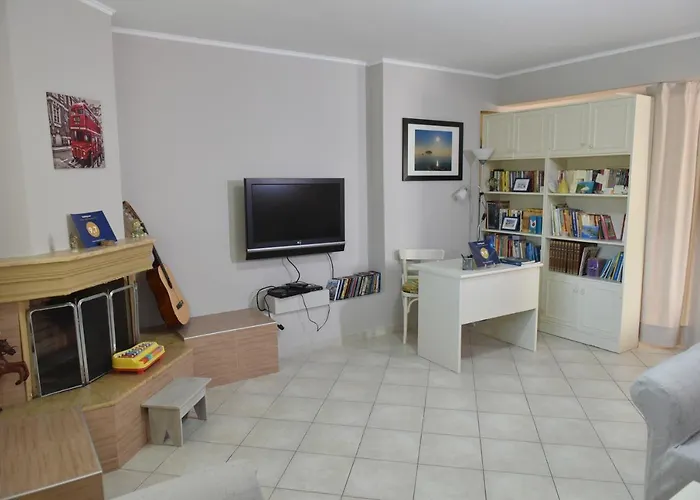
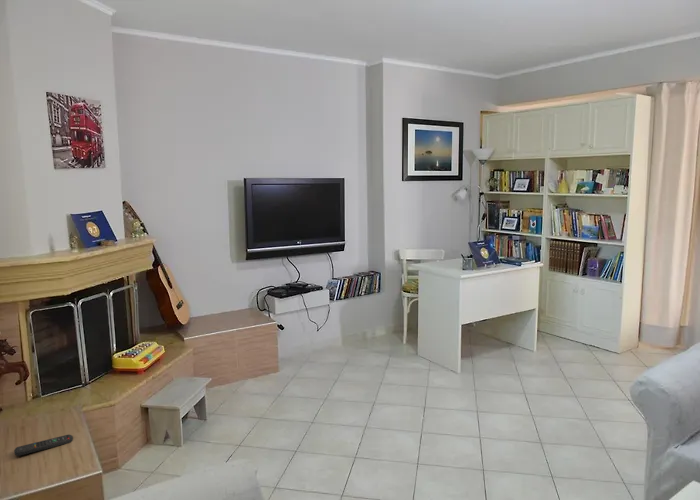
+ remote control [13,434,74,457]
